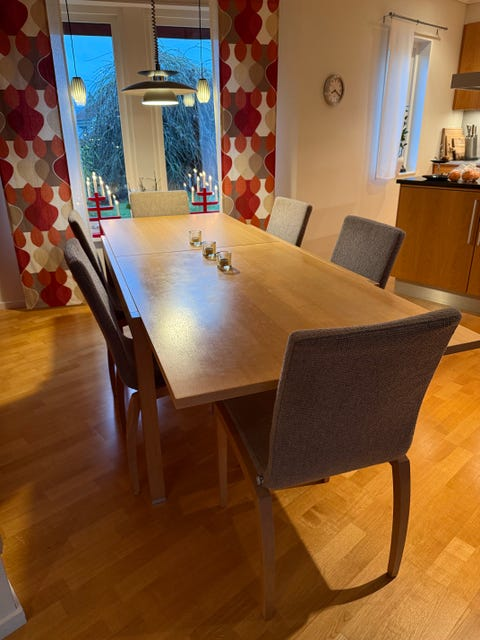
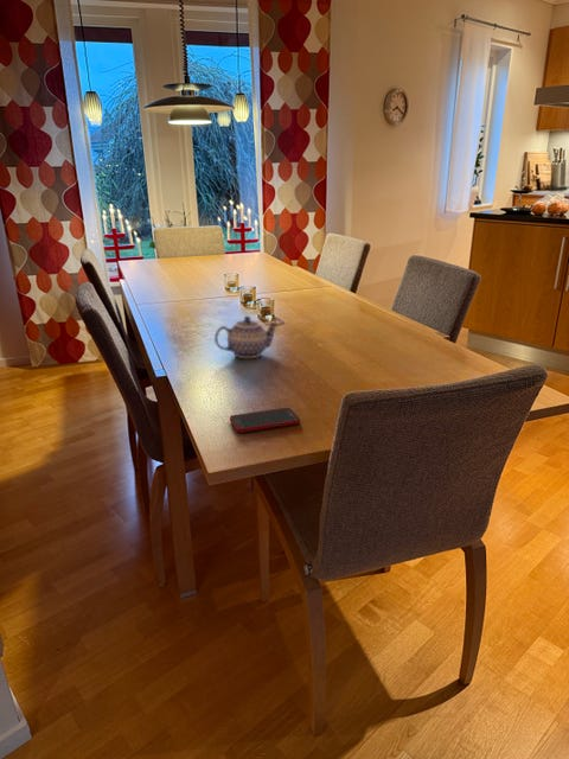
+ cell phone [229,407,301,433]
+ teapot [213,314,280,359]
